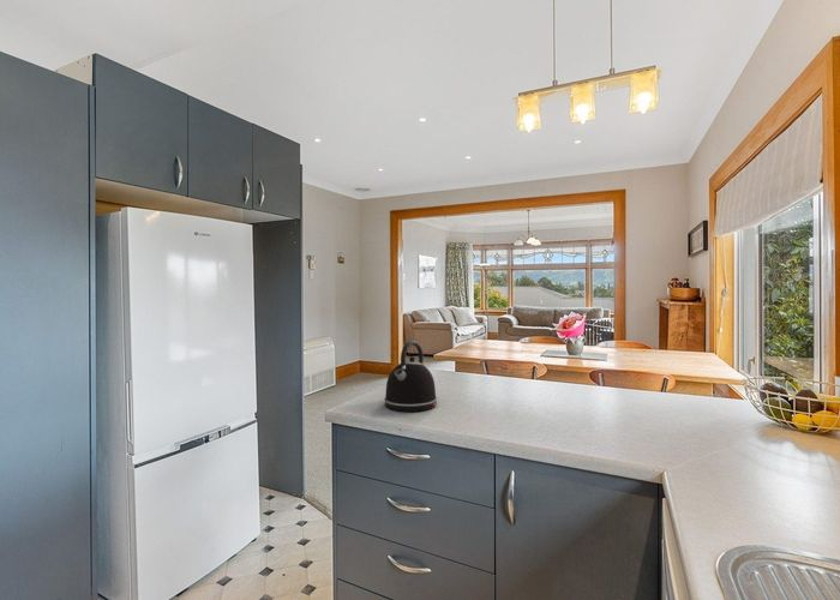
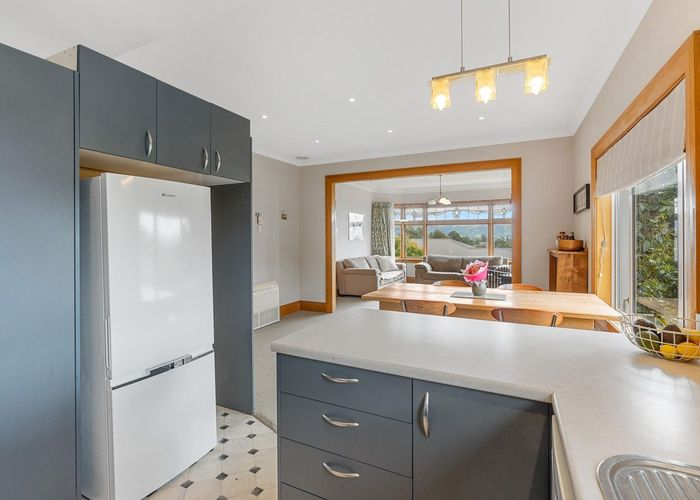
- kettle [383,340,438,413]
